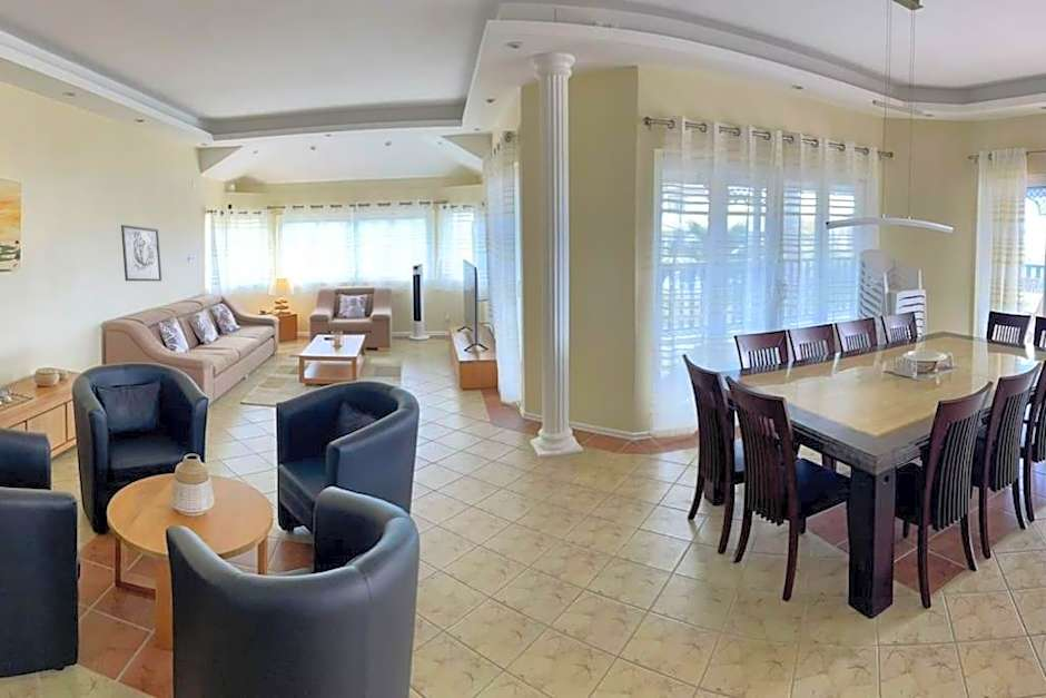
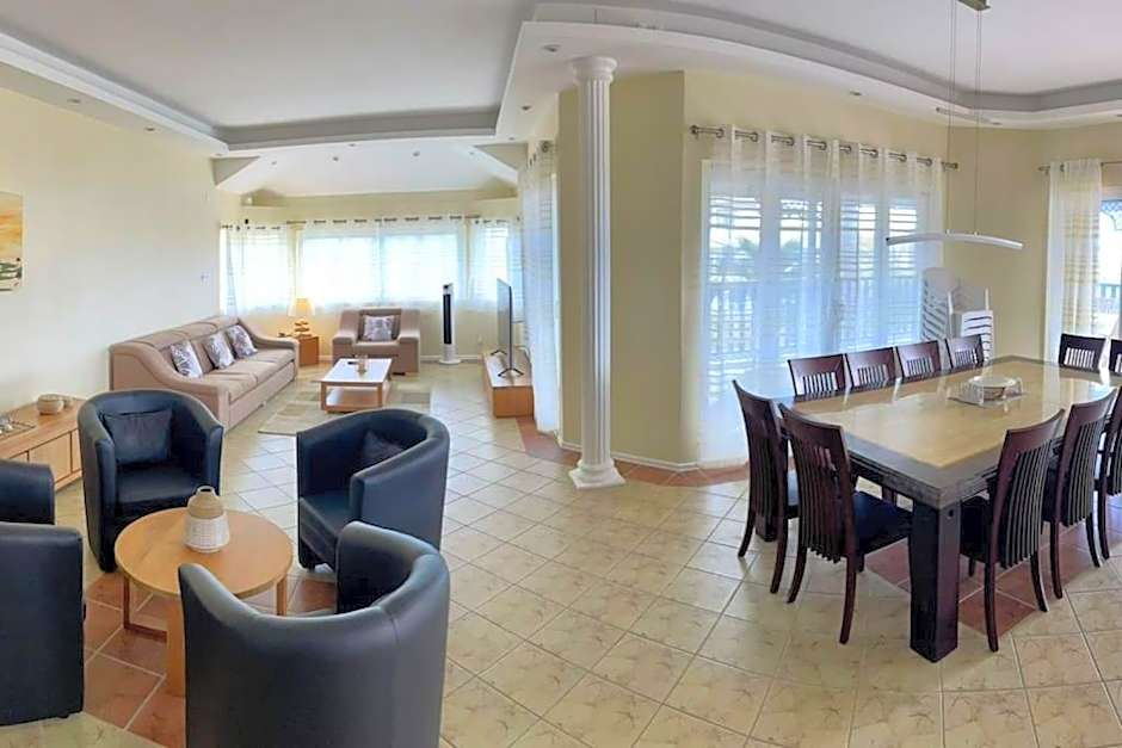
- wall art [120,224,162,282]
